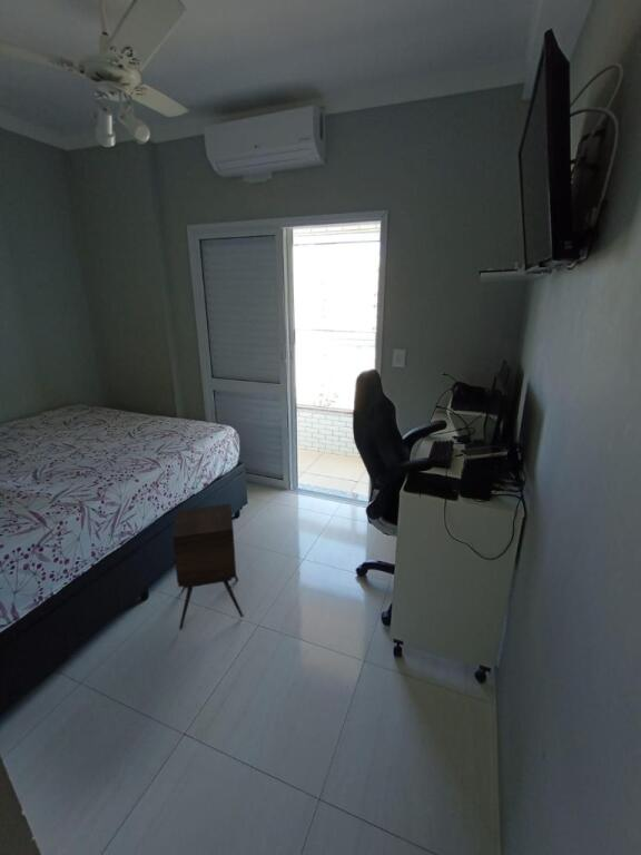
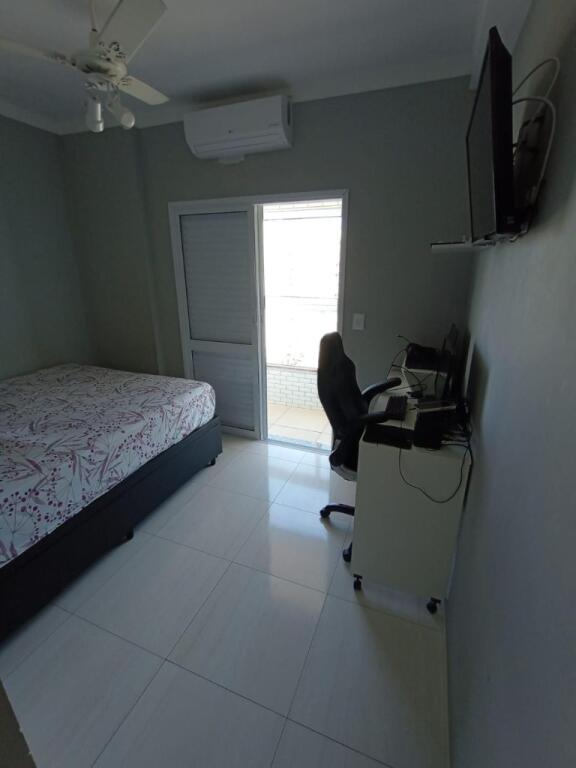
- side table [171,503,244,631]
